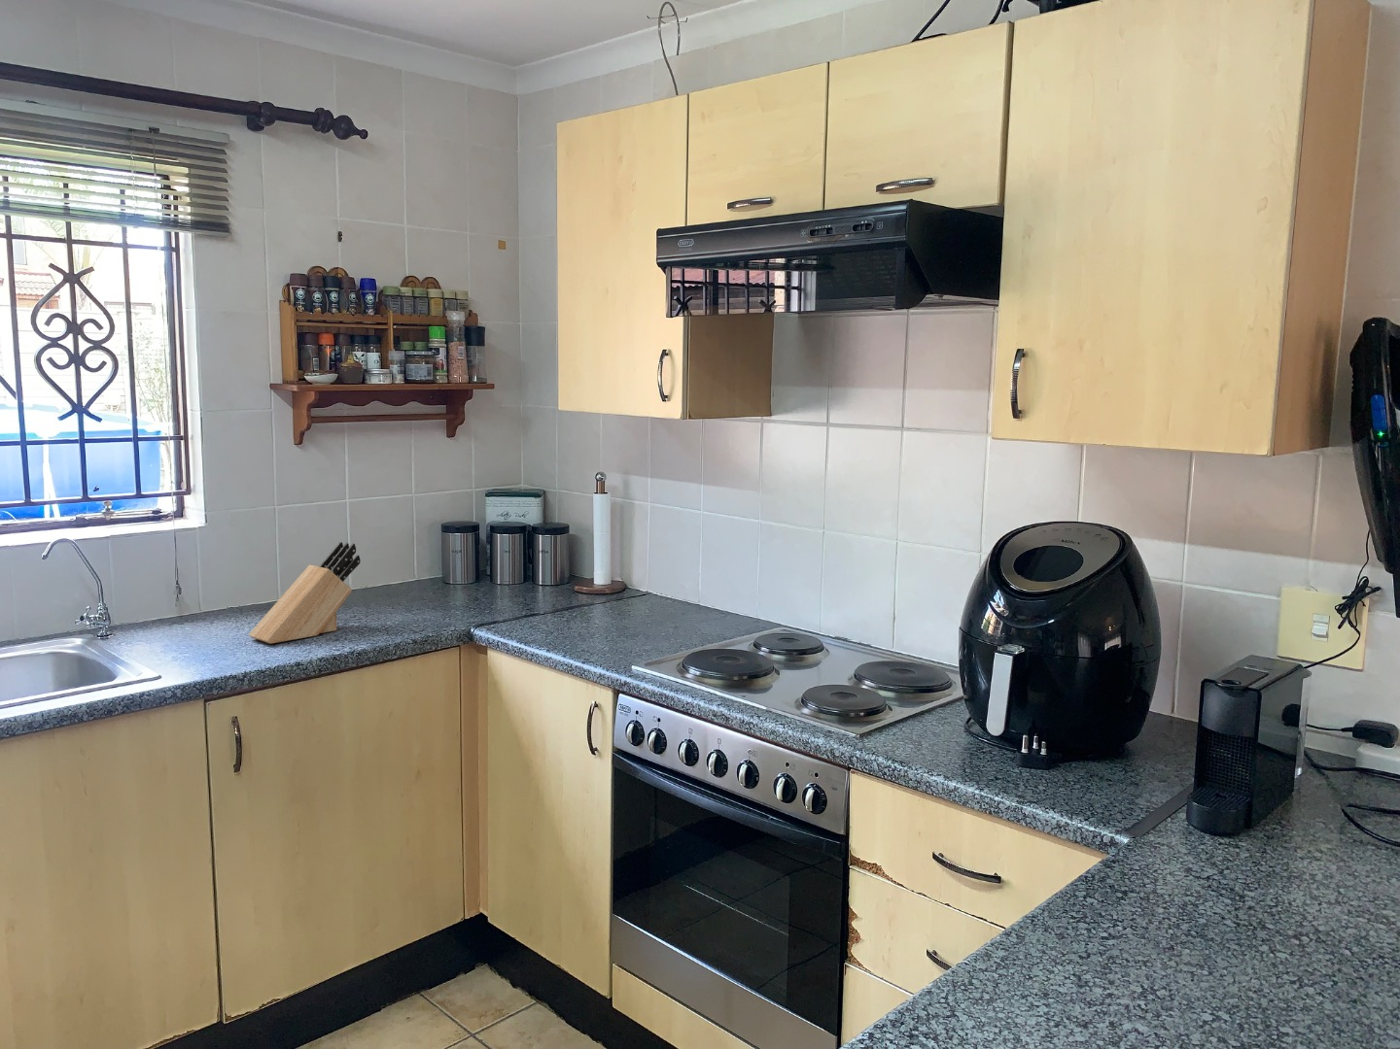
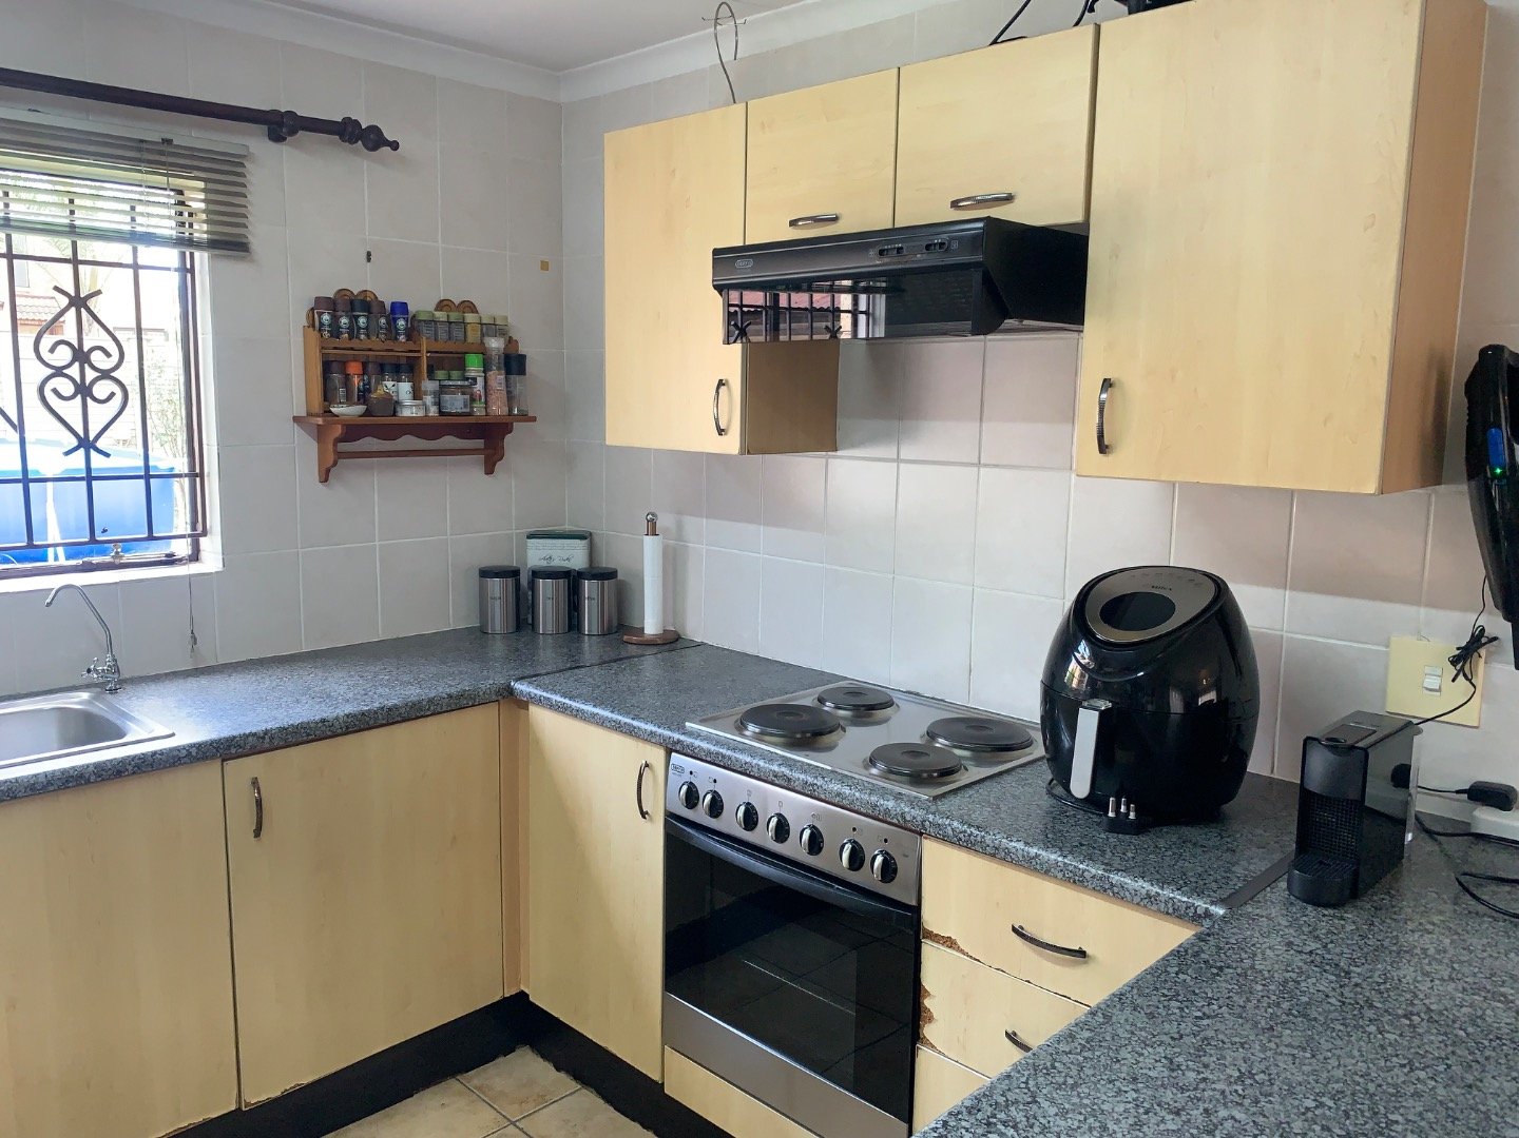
- knife block [248,541,362,645]
